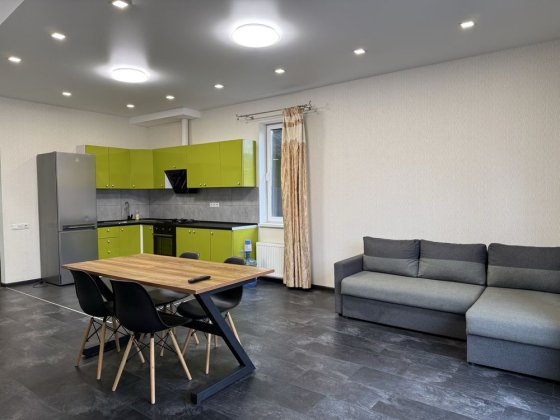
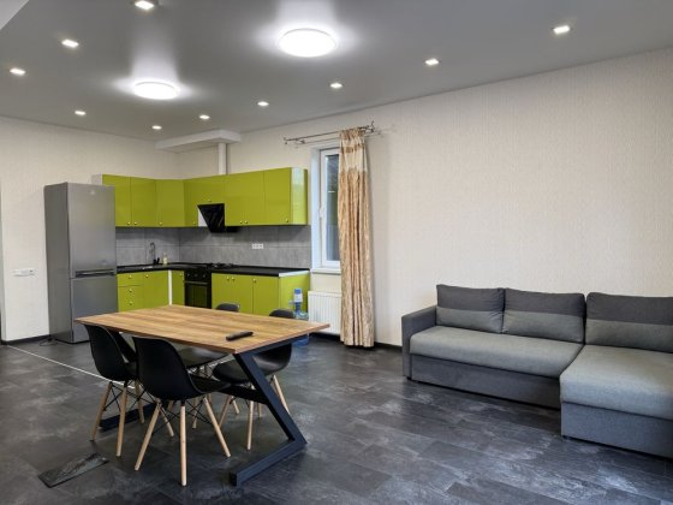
+ bag [36,448,109,487]
